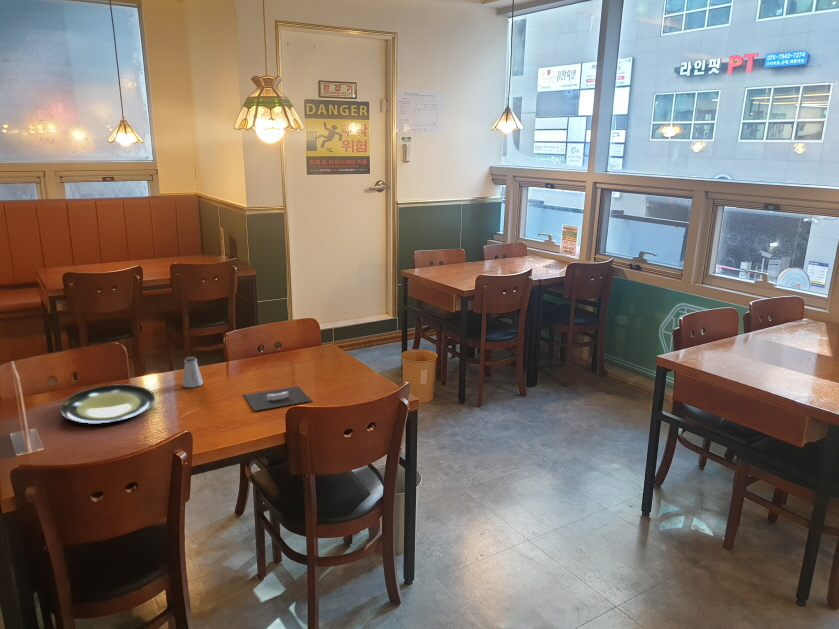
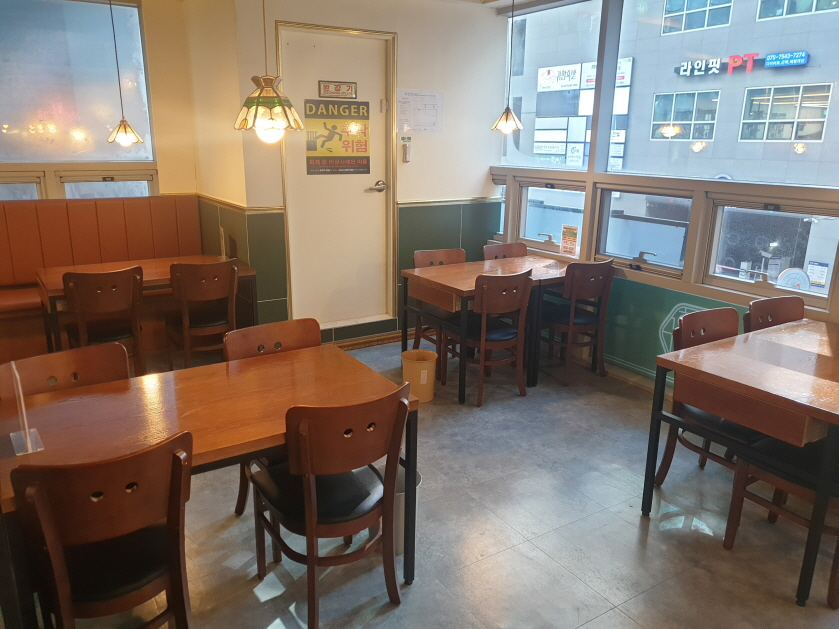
- saltshaker [181,356,204,389]
- architectural model [243,385,313,412]
- plate [59,383,156,425]
